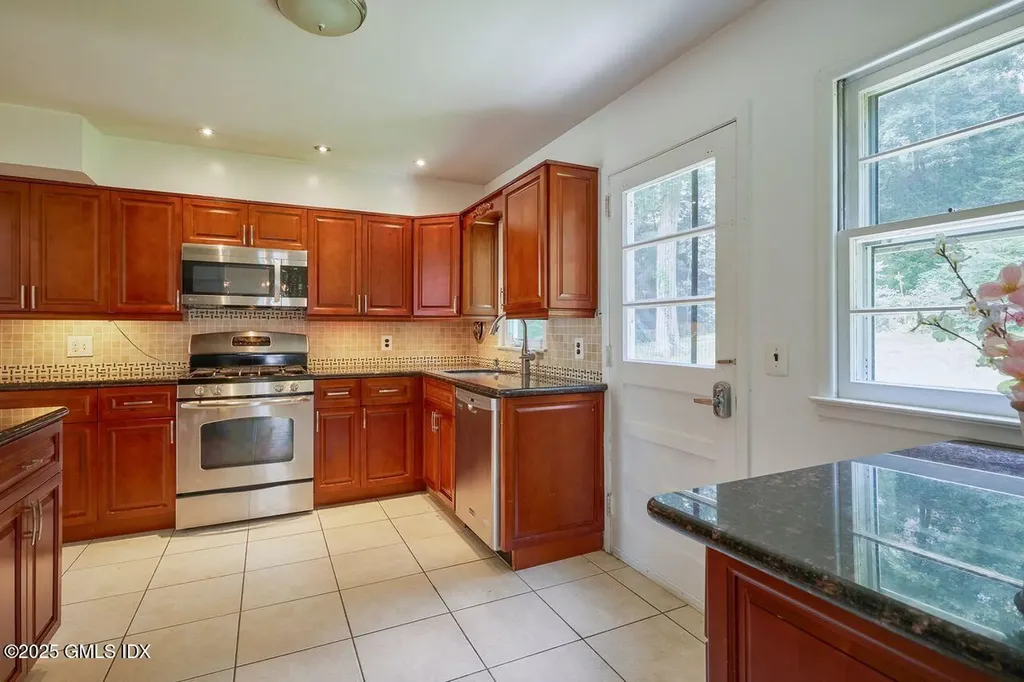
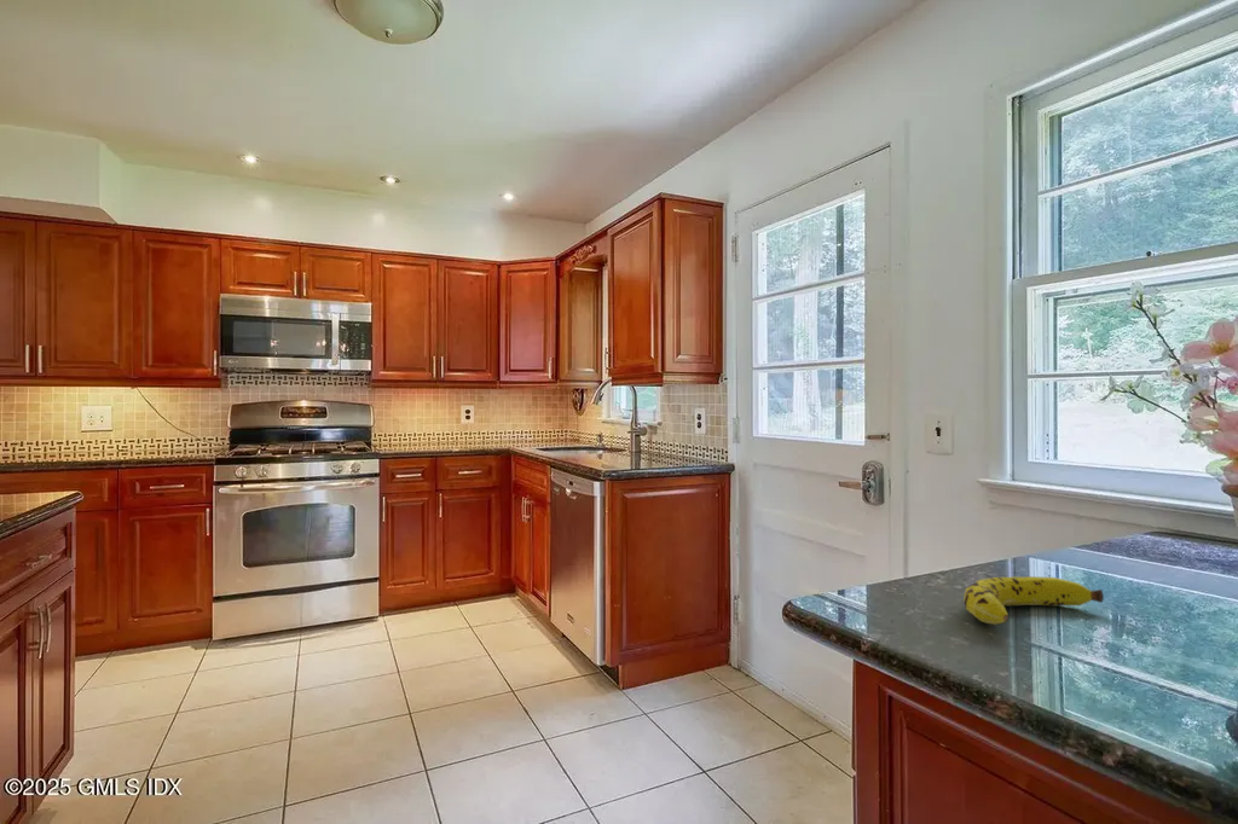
+ fruit [962,575,1105,626]
